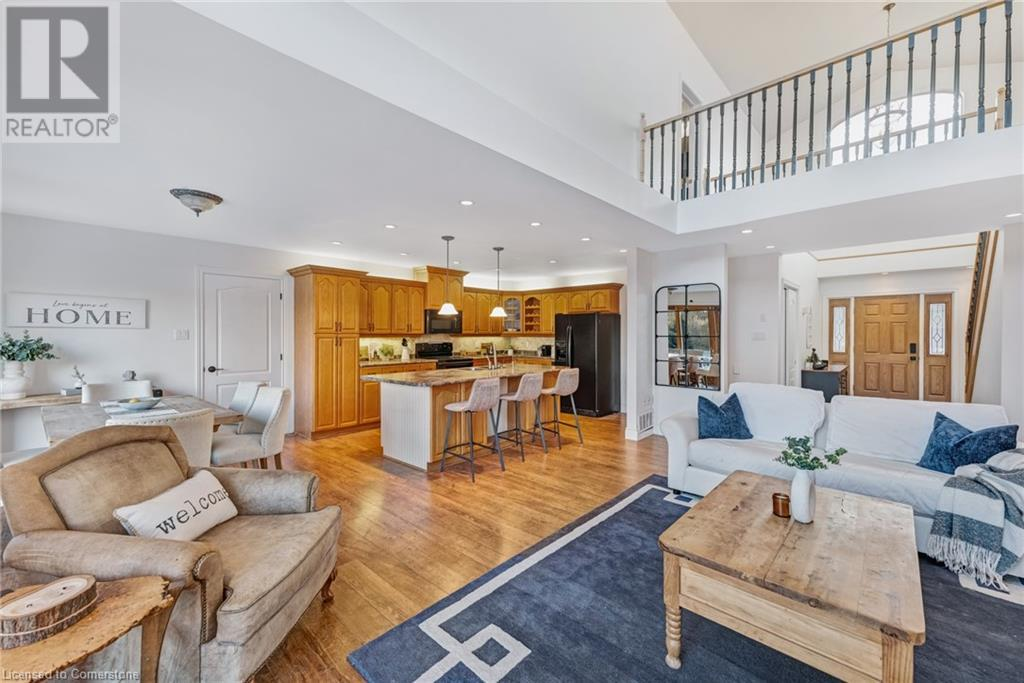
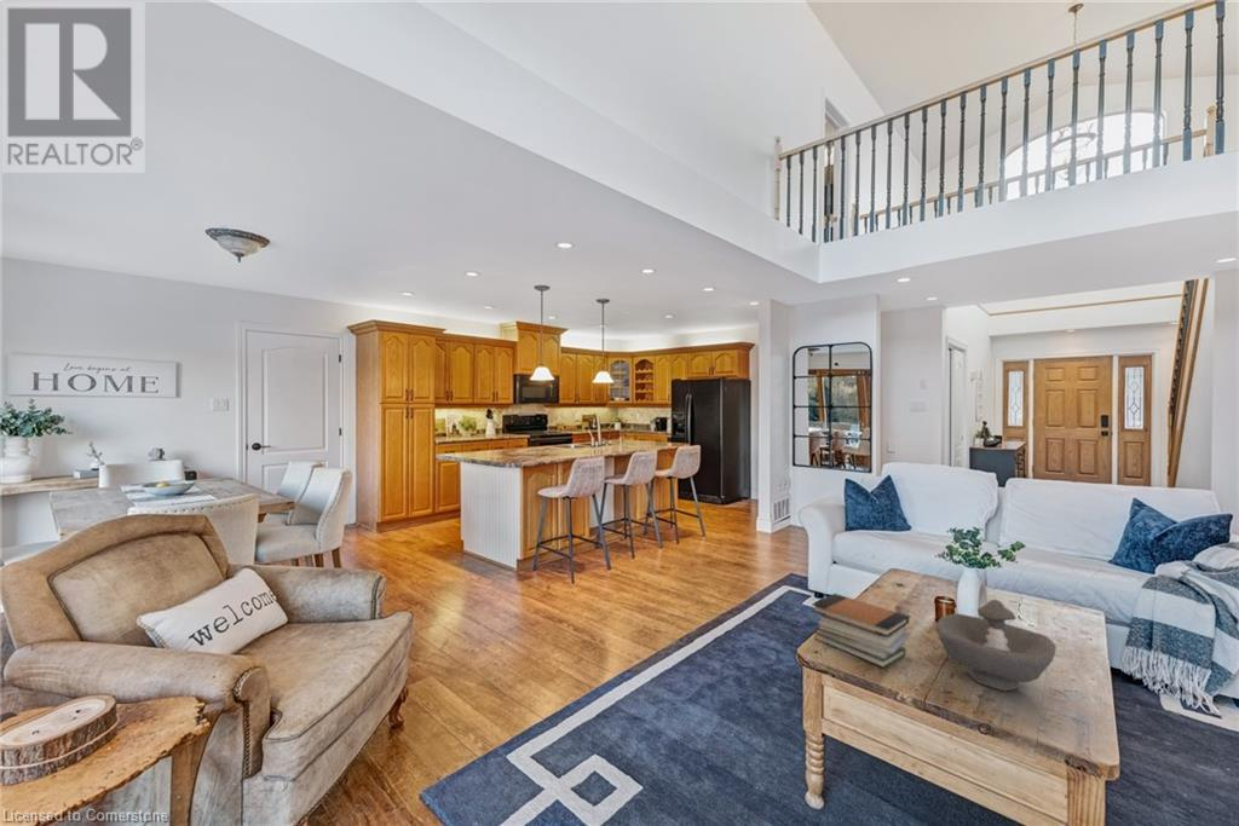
+ book stack [811,593,910,669]
+ decorative bowl [935,599,1058,692]
